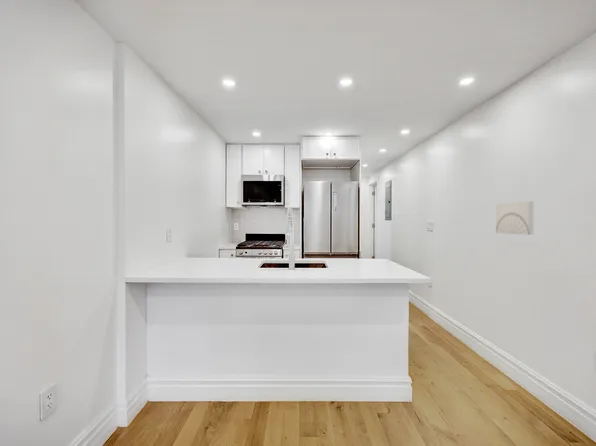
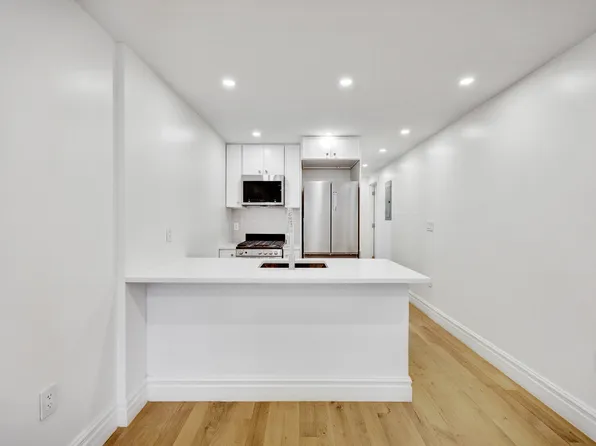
- wall art [495,200,535,236]
